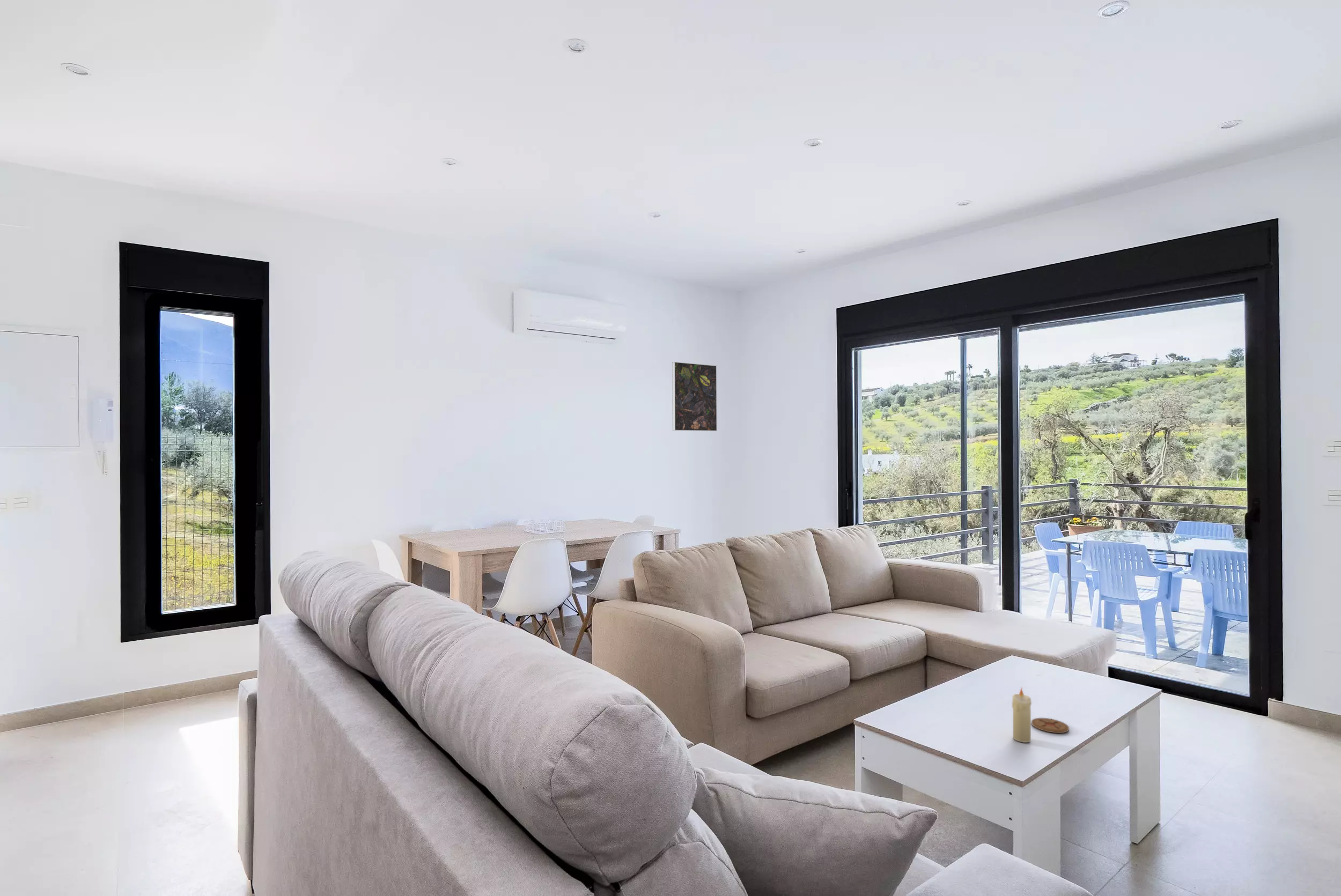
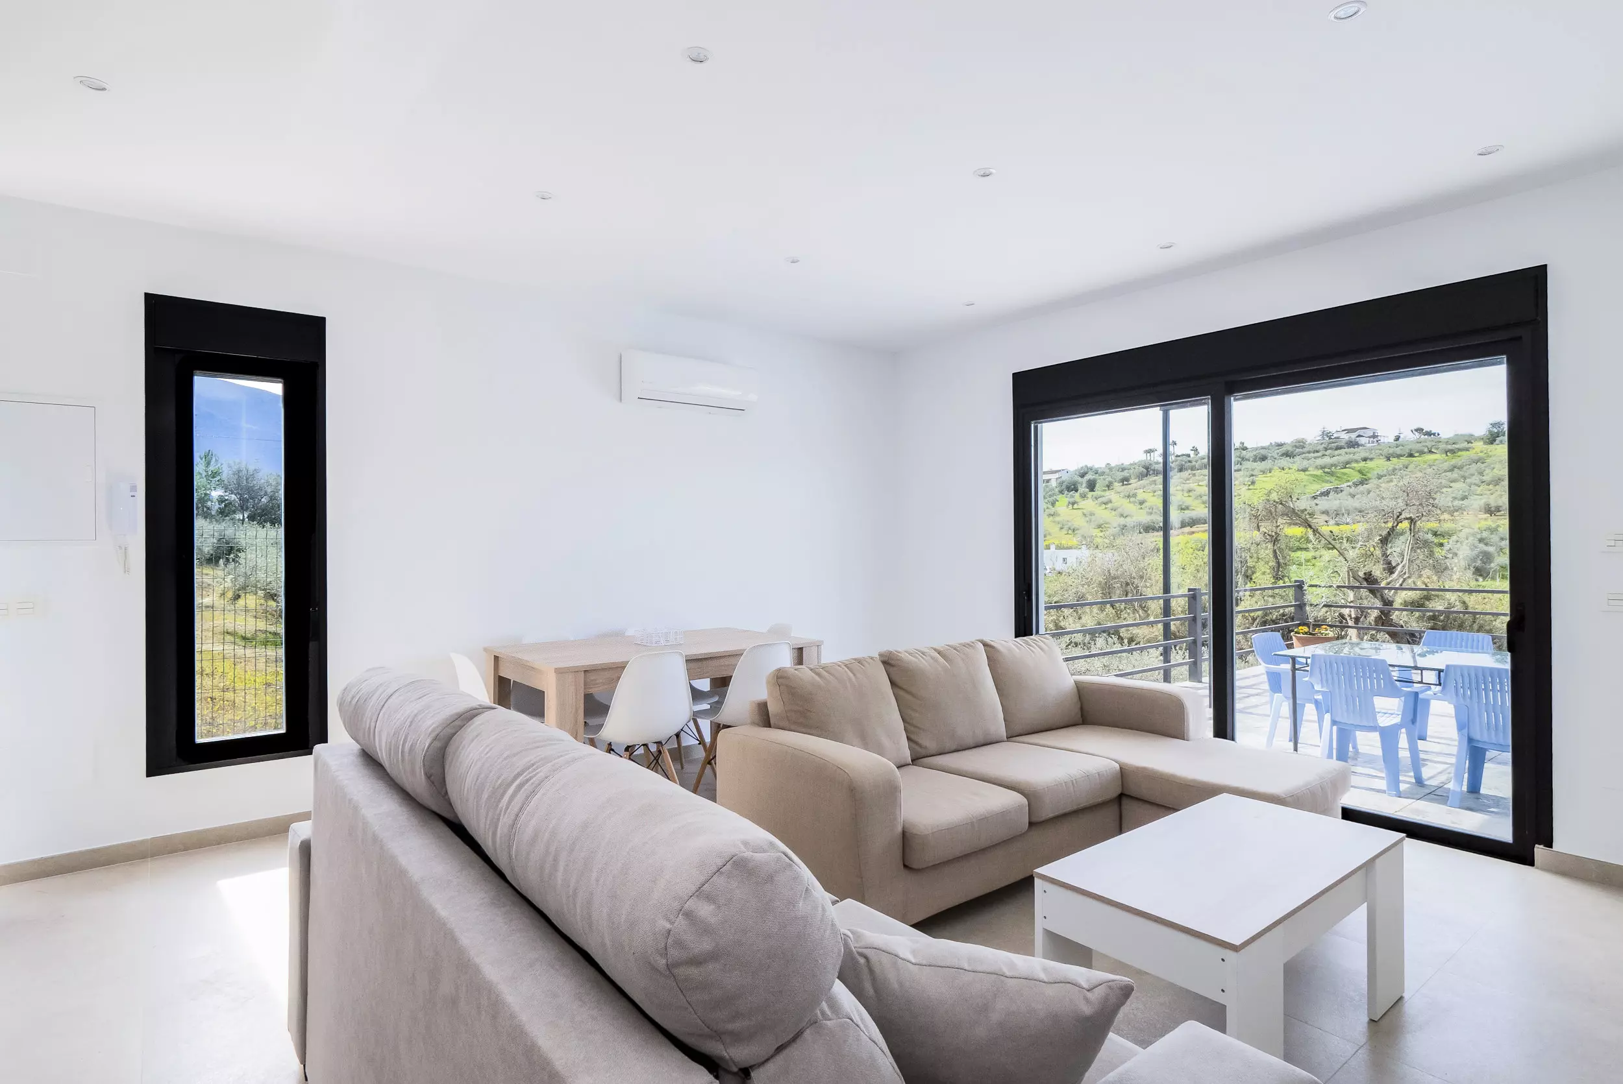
- candle [1012,686,1032,743]
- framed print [672,361,718,432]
- coaster [1031,717,1070,734]
